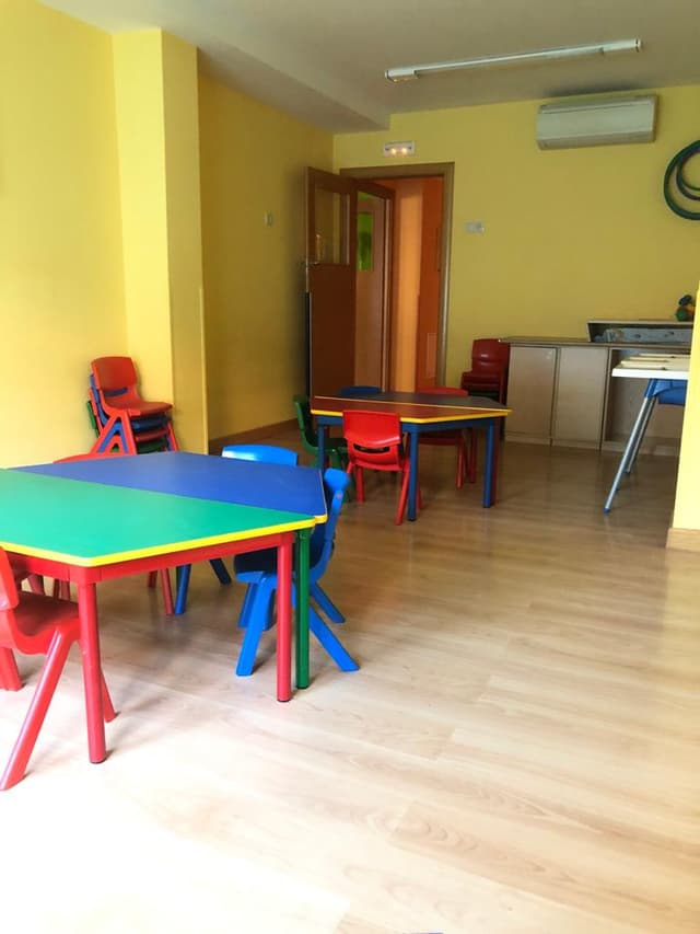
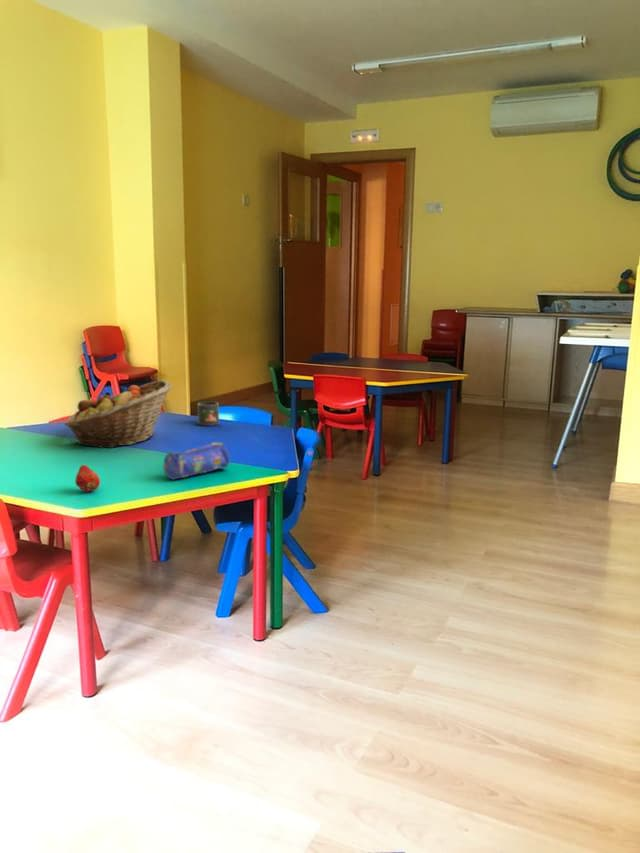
+ mug [197,401,220,427]
+ pencil case [162,441,231,481]
+ fruit [74,464,101,493]
+ fruit basket [63,379,172,449]
